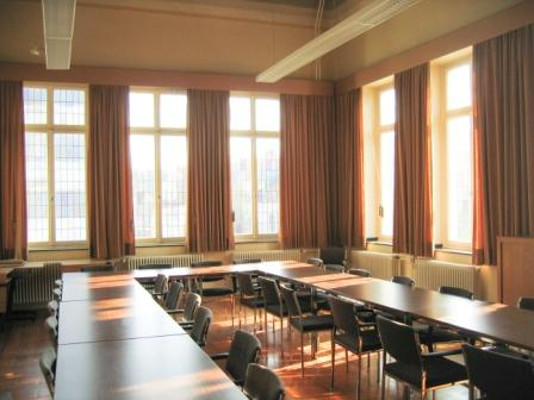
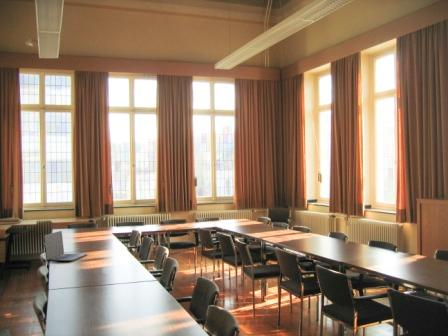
+ laptop [43,230,88,262]
